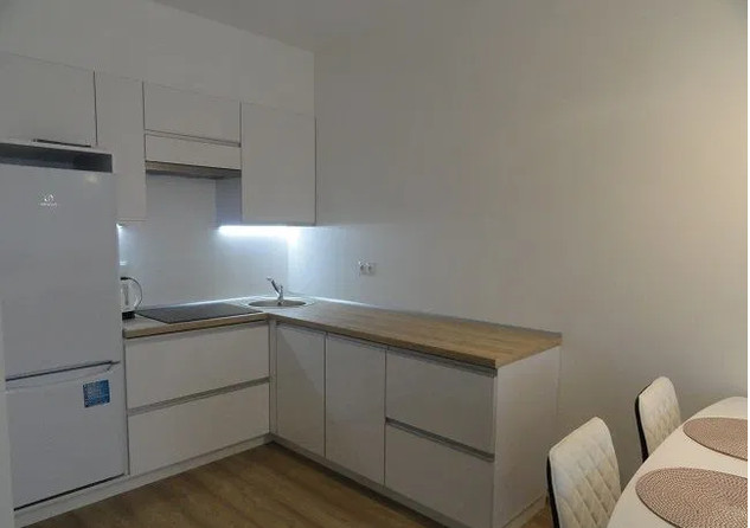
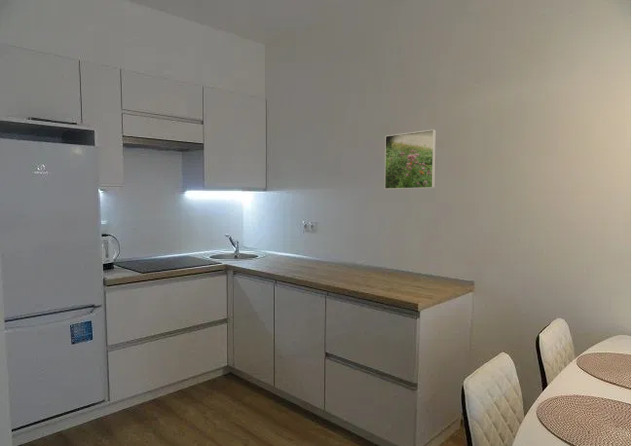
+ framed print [384,129,437,190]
